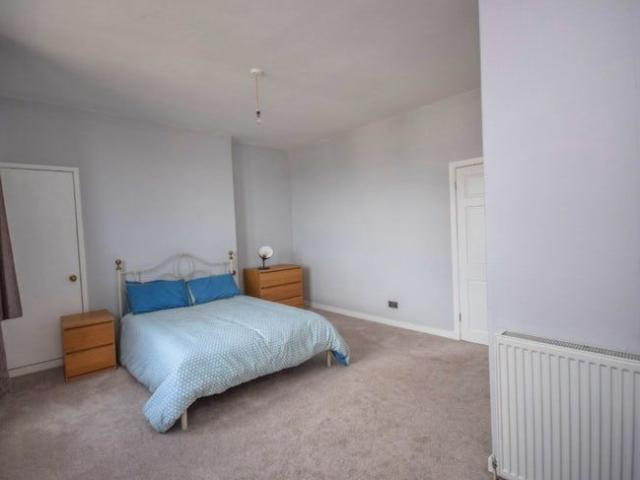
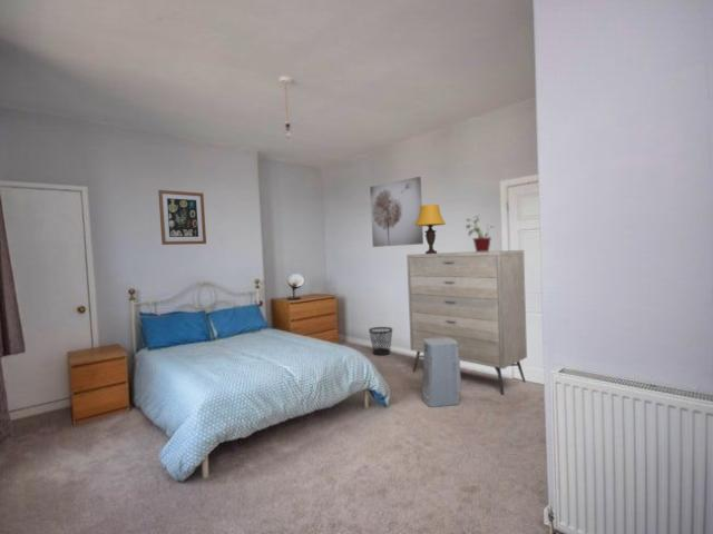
+ potted plant [465,214,495,253]
+ air purifier [421,338,462,408]
+ wall art [157,189,207,246]
+ wall art [369,176,424,248]
+ wastebasket [368,326,393,356]
+ dresser [406,249,528,396]
+ table lamp [414,204,447,254]
